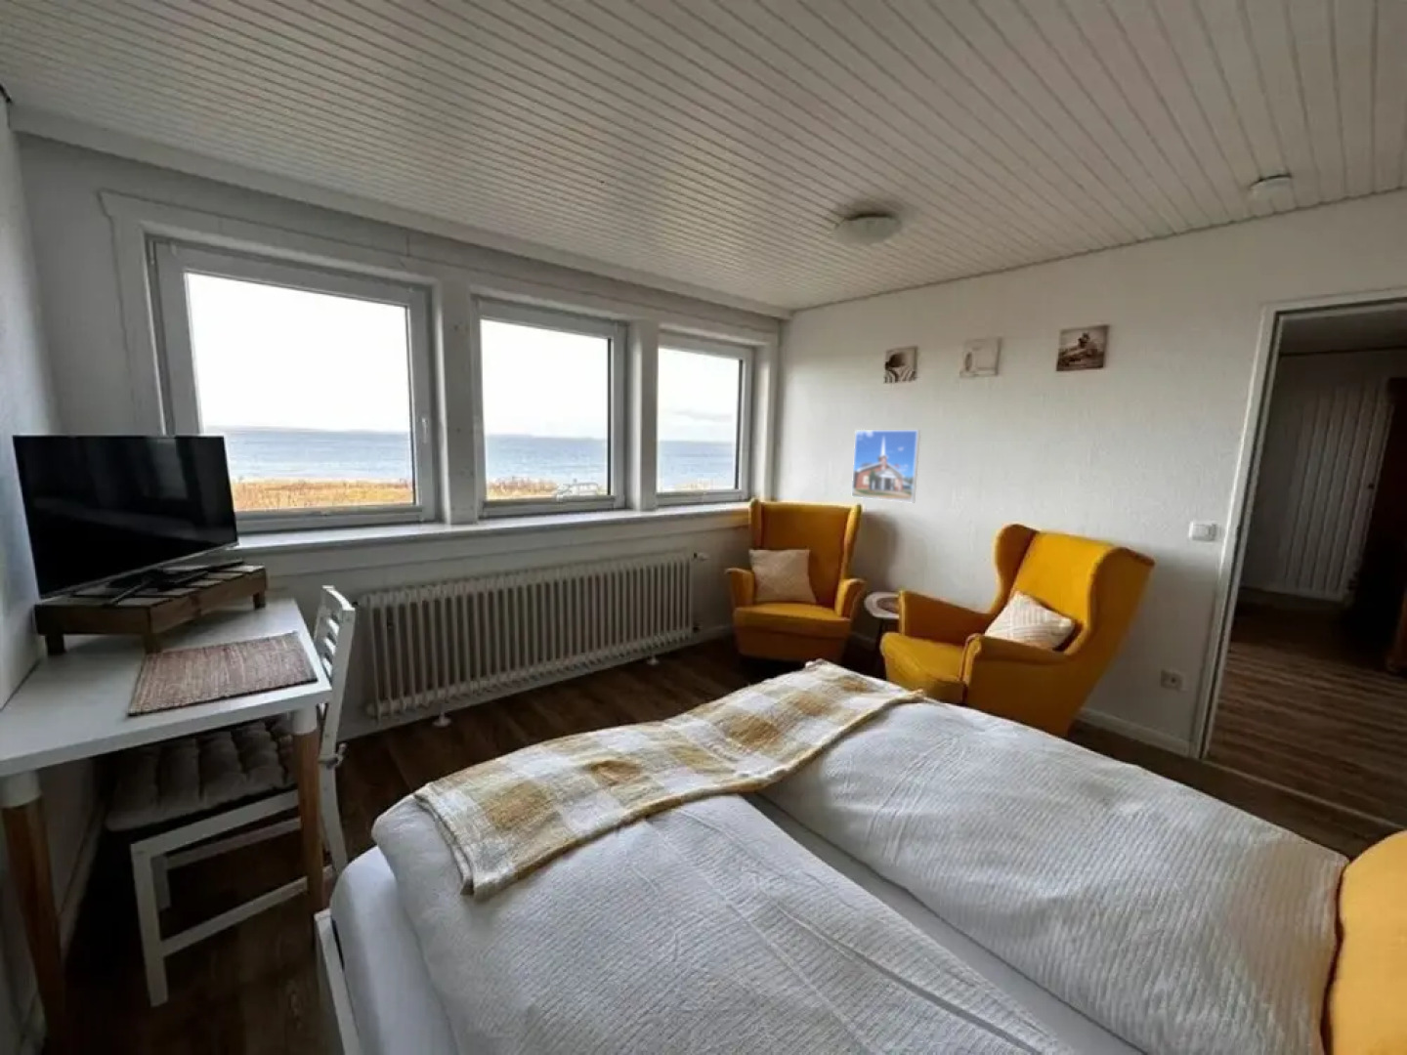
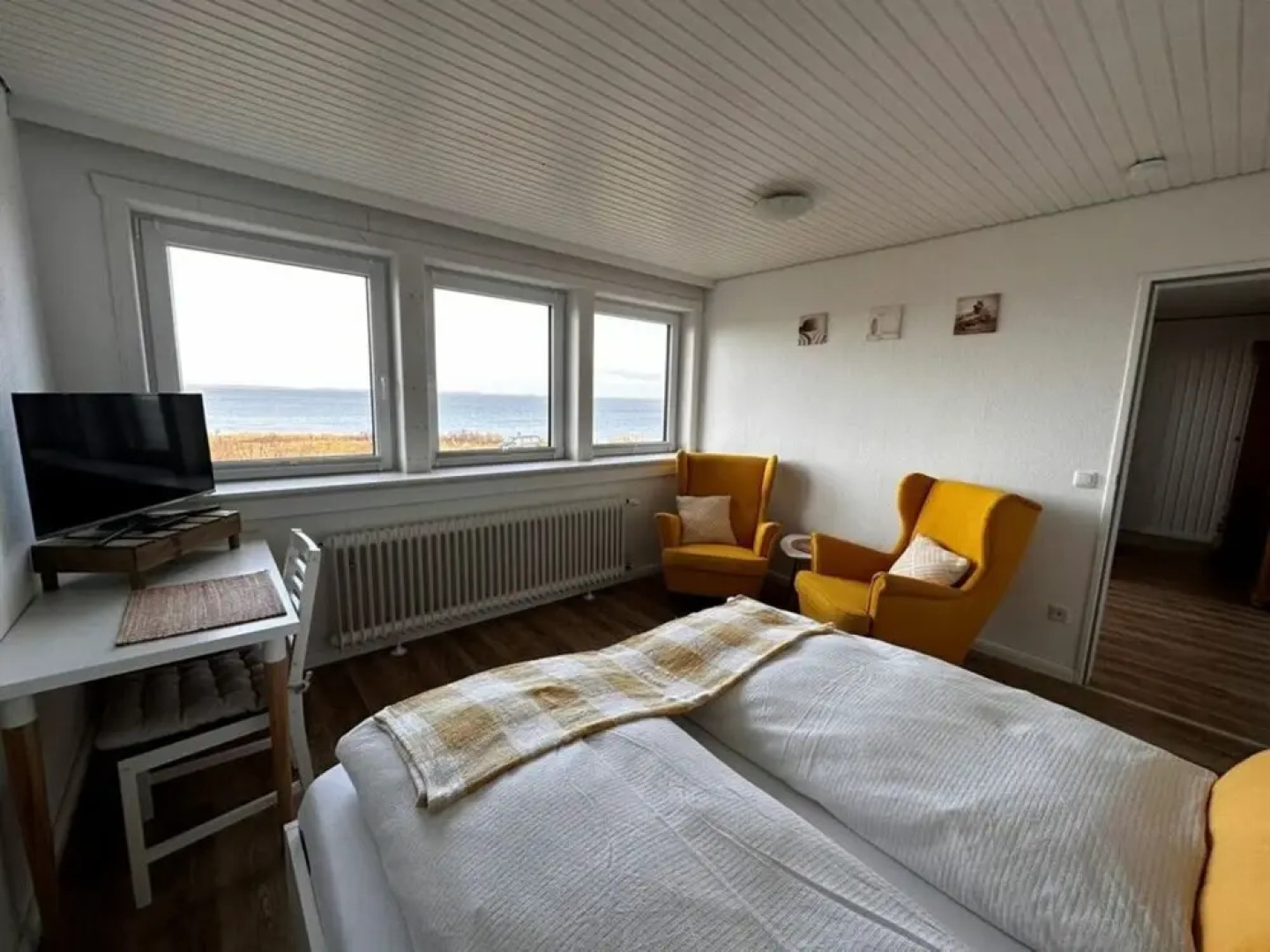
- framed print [851,429,922,504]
